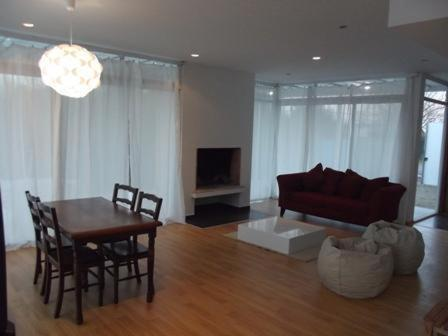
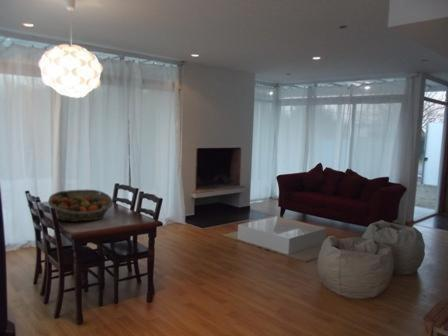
+ fruit basket [47,189,114,223]
